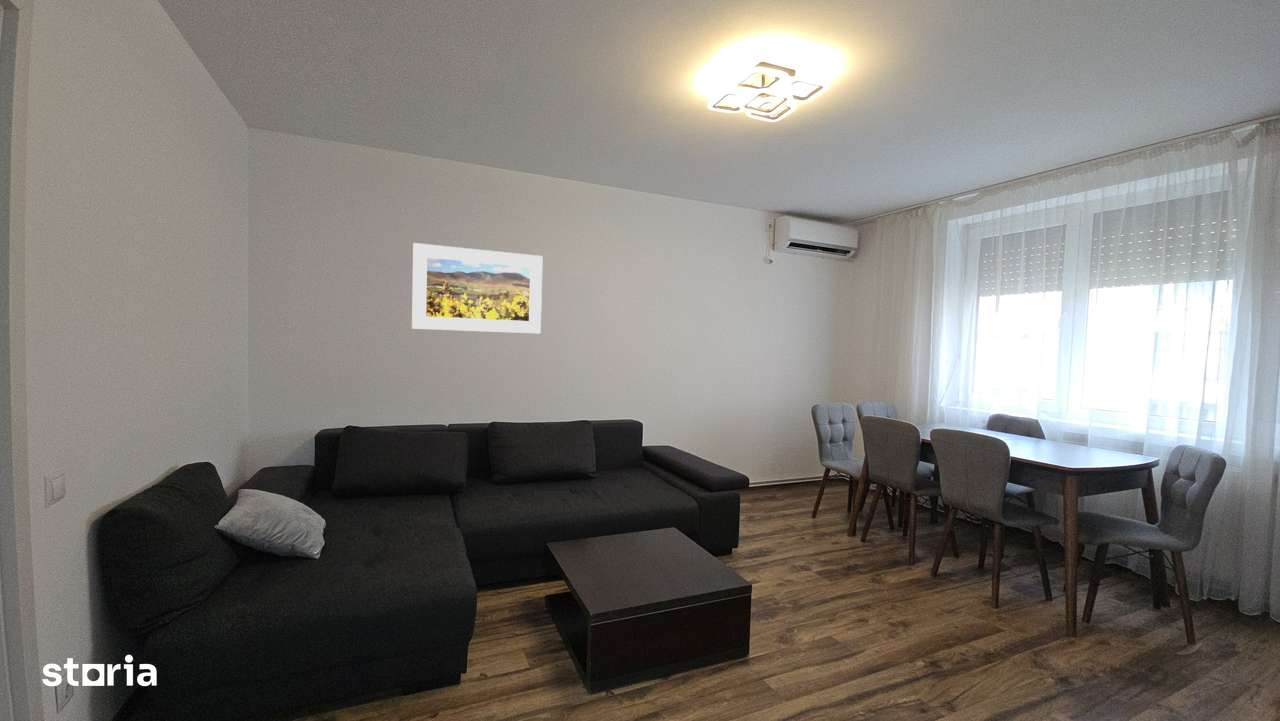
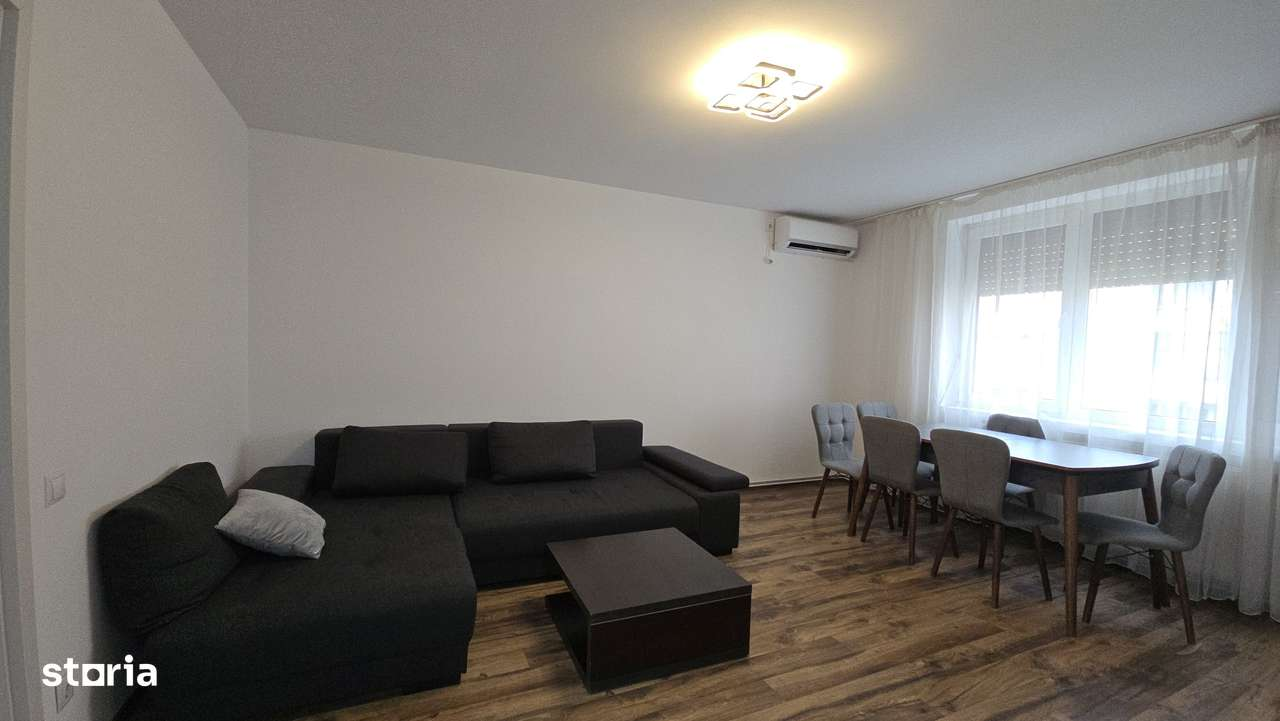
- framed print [411,242,544,335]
